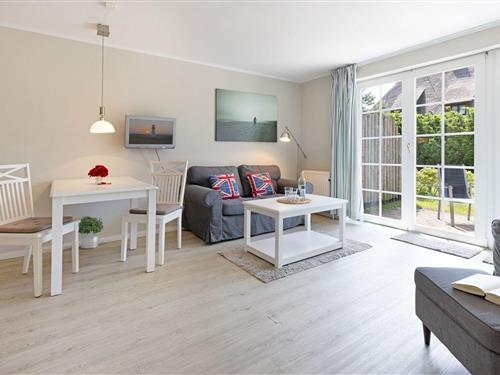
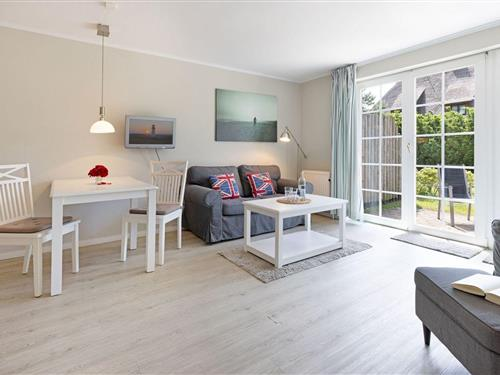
- potted plant [78,215,104,249]
